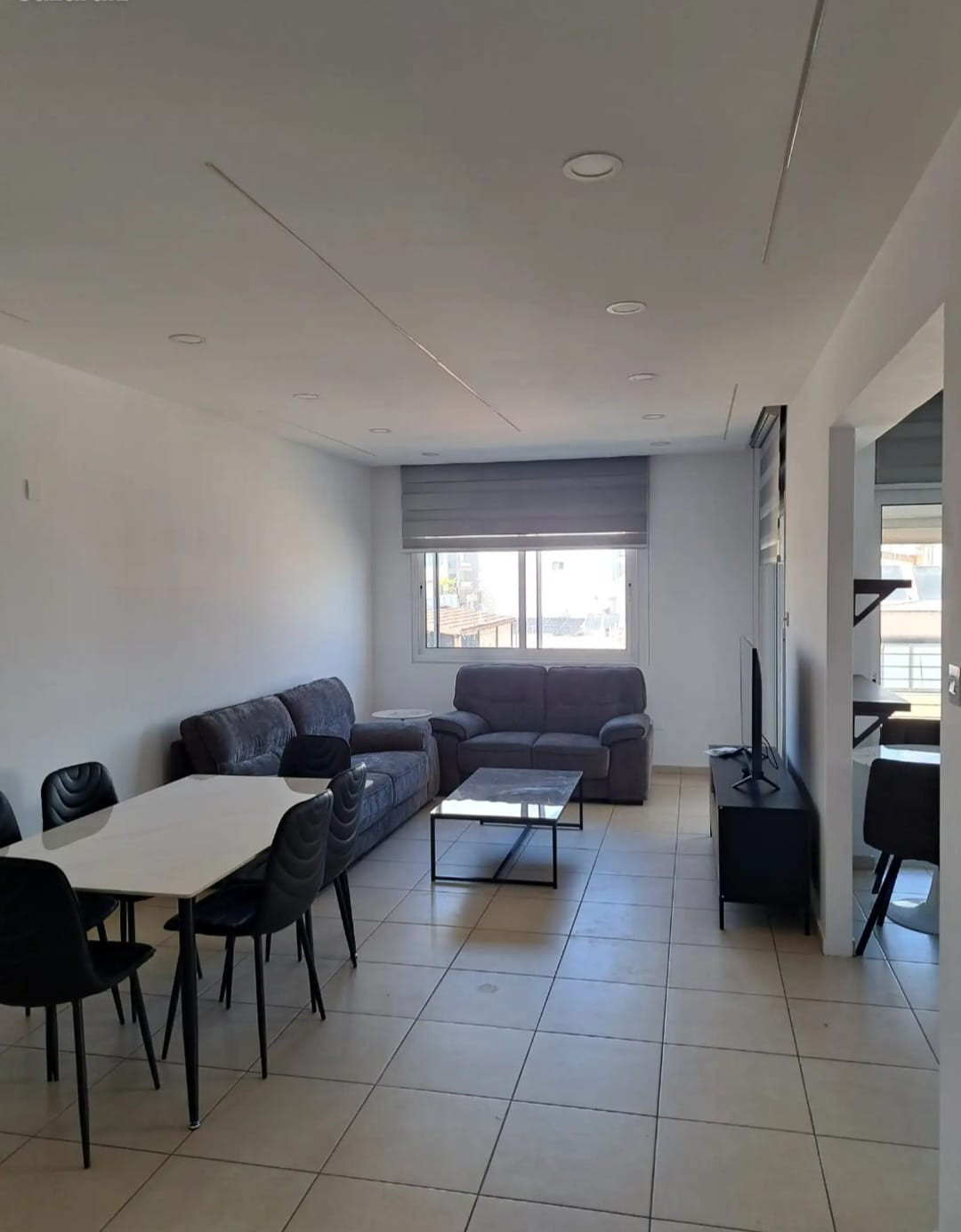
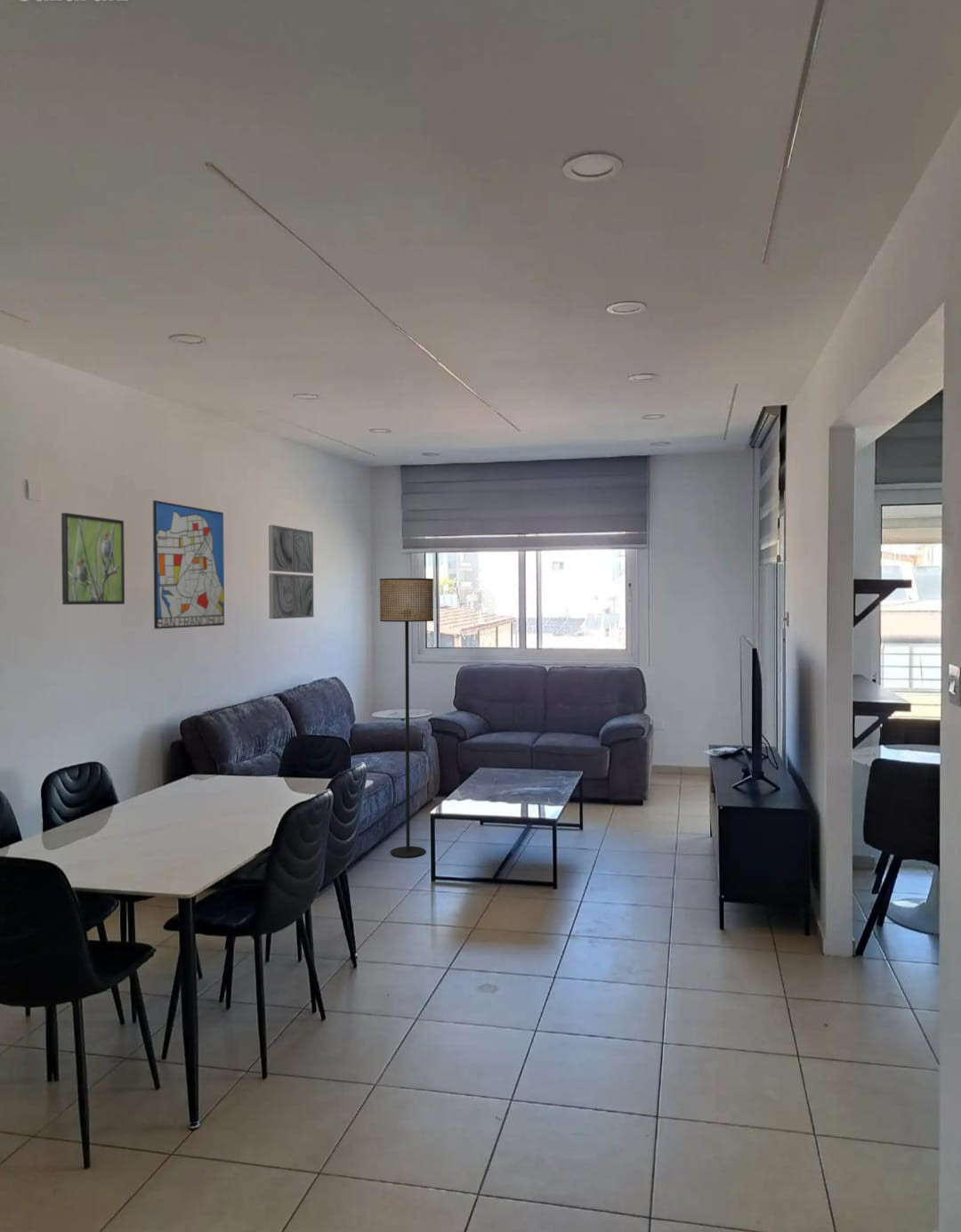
+ floor lamp [379,578,434,858]
+ wall art [268,524,314,620]
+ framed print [61,512,125,605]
+ wall art [152,499,225,630]
